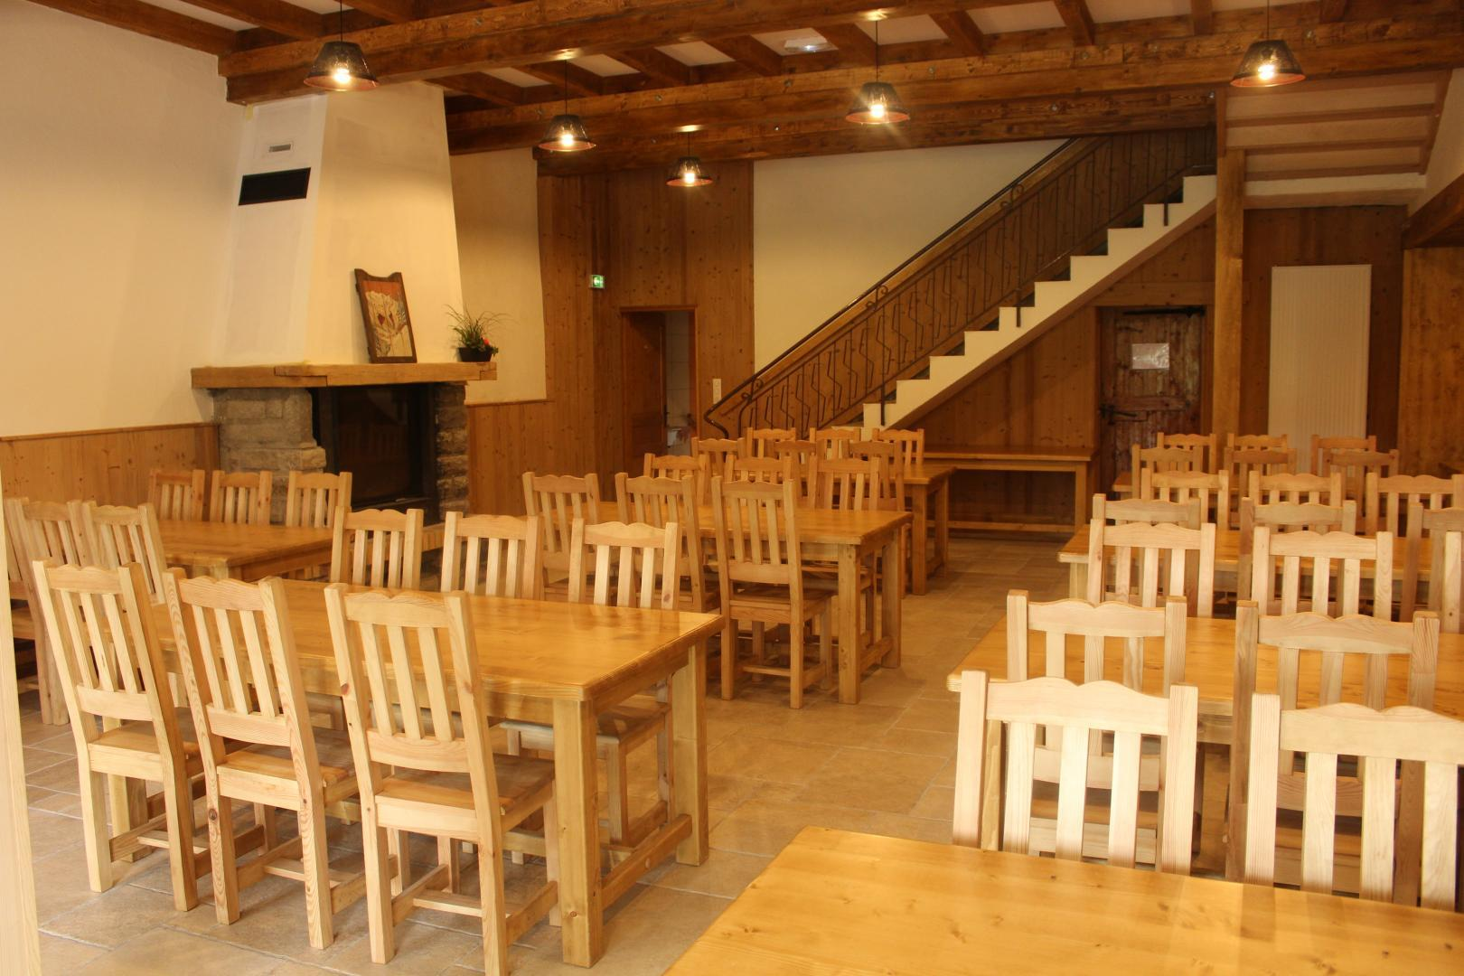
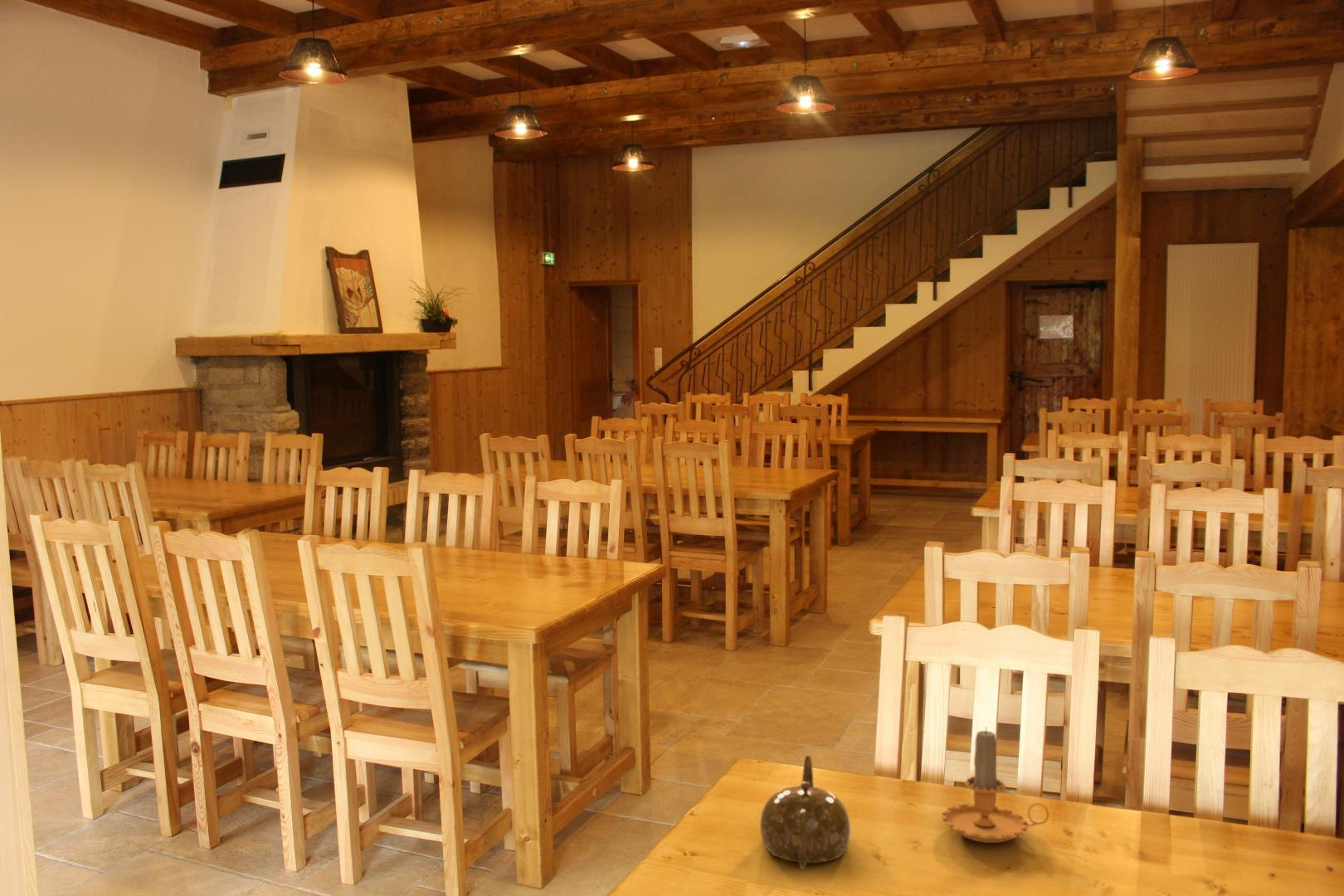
+ candle [941,727,1050,844]
+ teapot [759,752,851,869]
